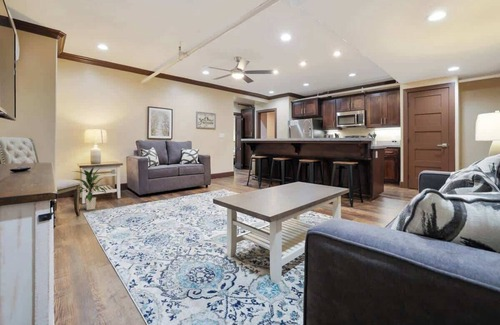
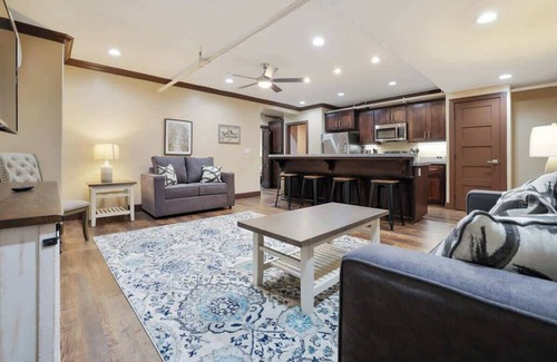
- indoor plant [70,166,107,211]
